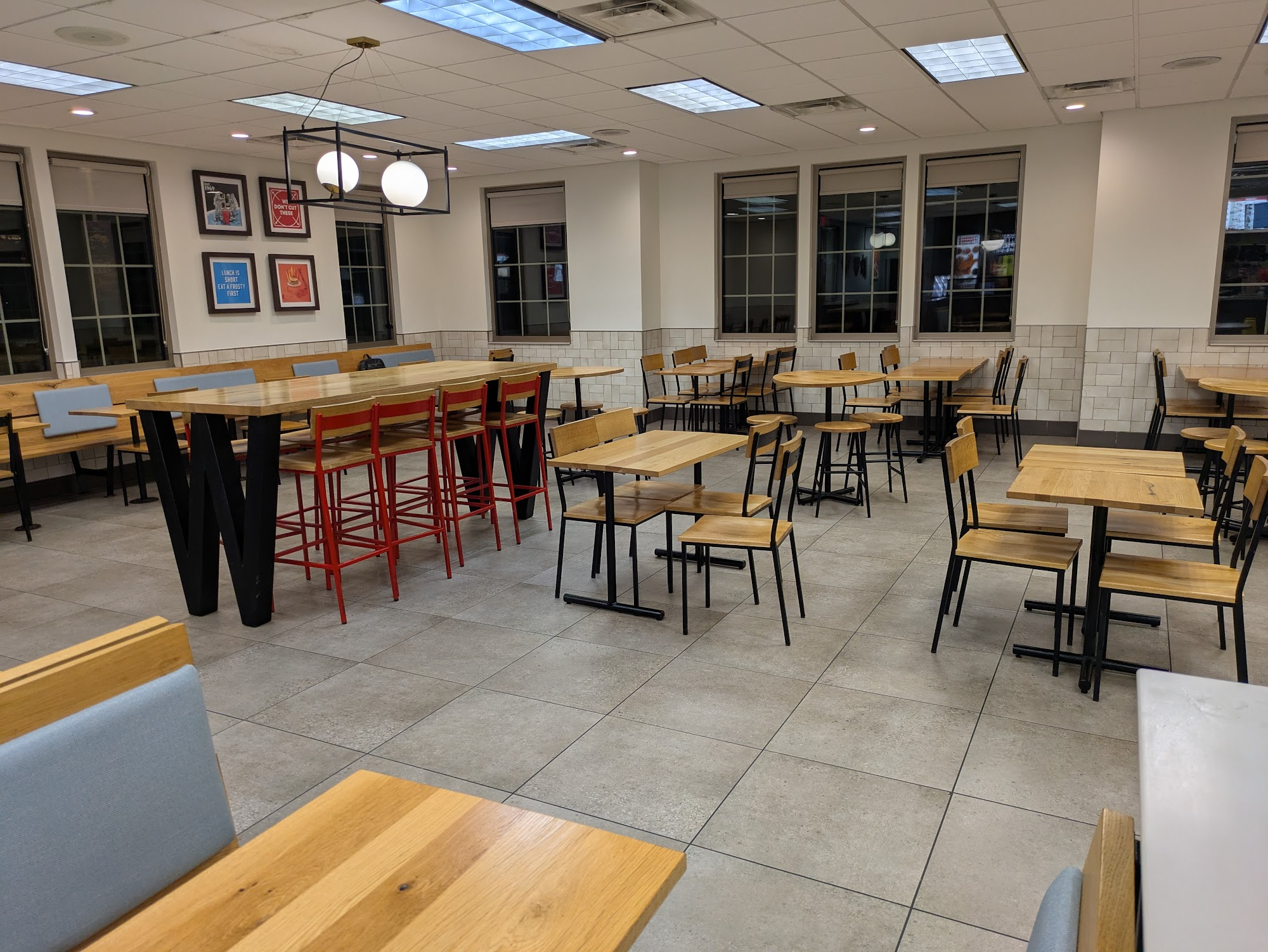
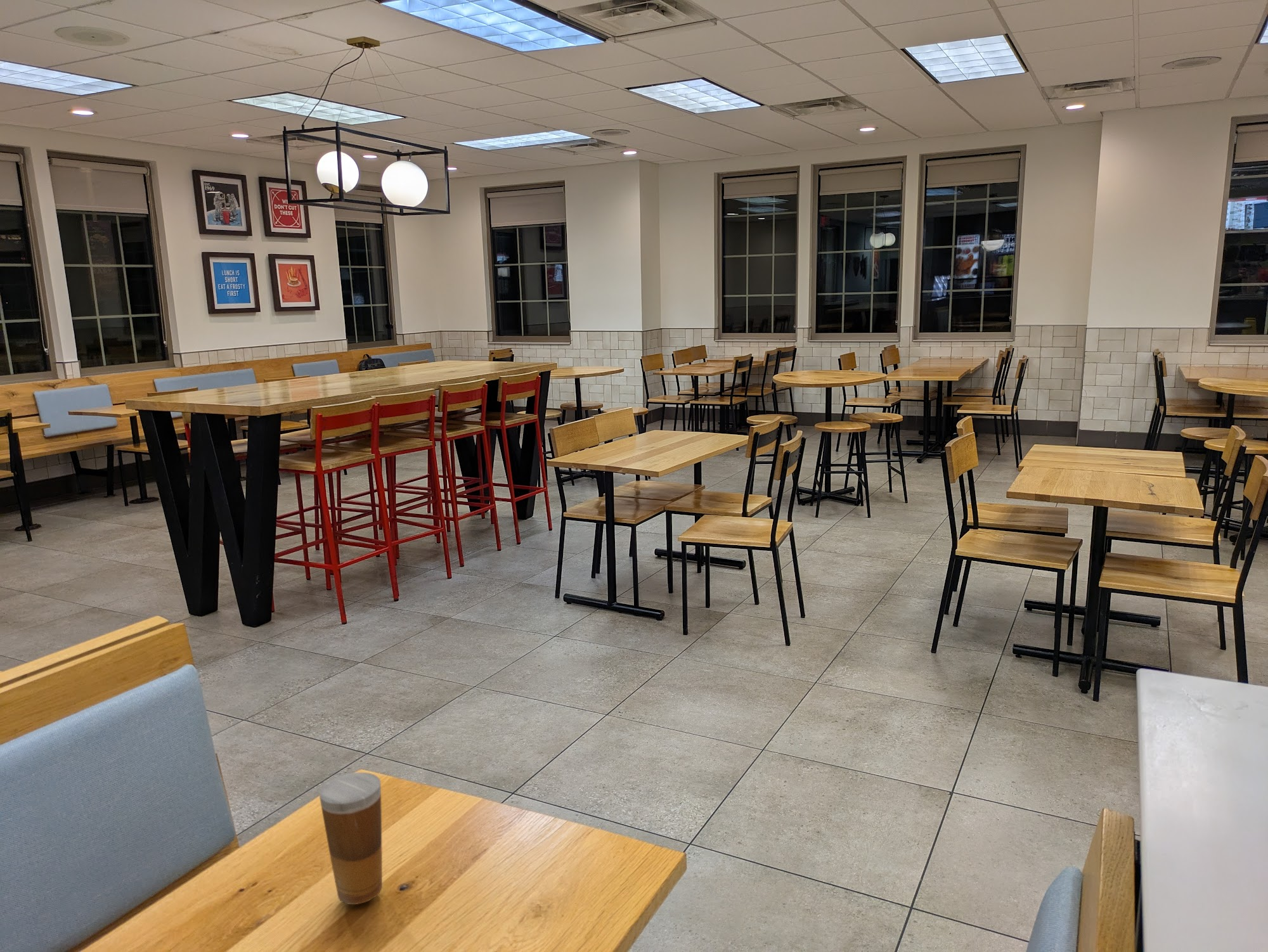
+ beverage cup [319,772,383,905]
